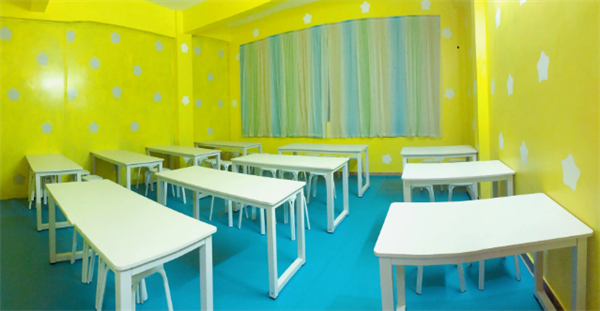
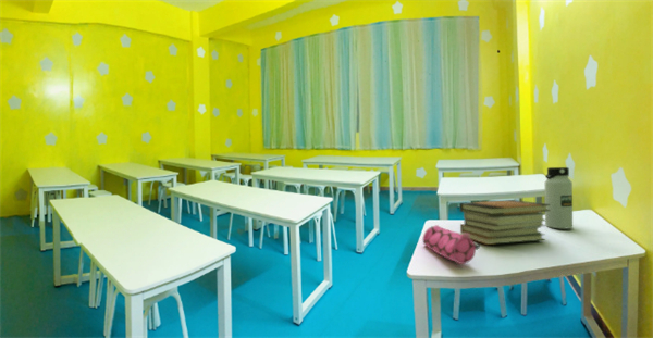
+ book stack [459,199,550,246]
+ water bottle [544,166,574,229]
+ pencil case [422,224,481,265]
